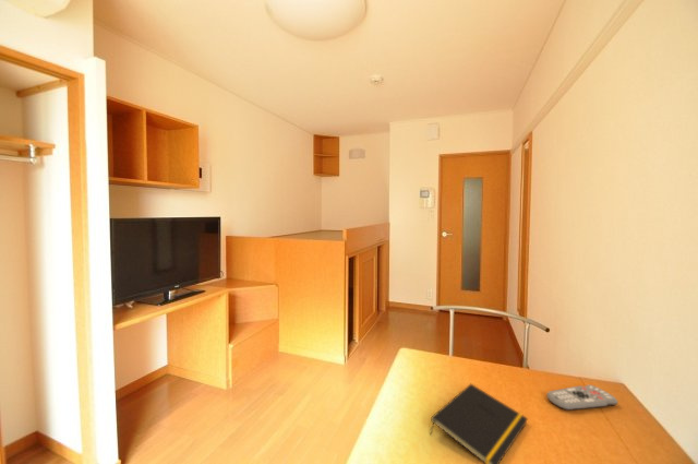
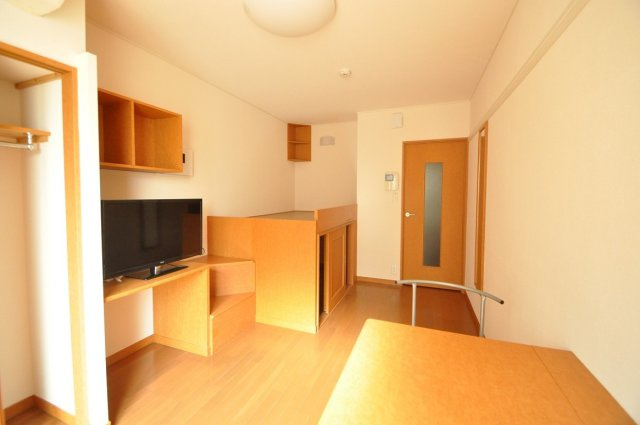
- remote control [545,384,618,412]
- notepad [430,383,529,464]
